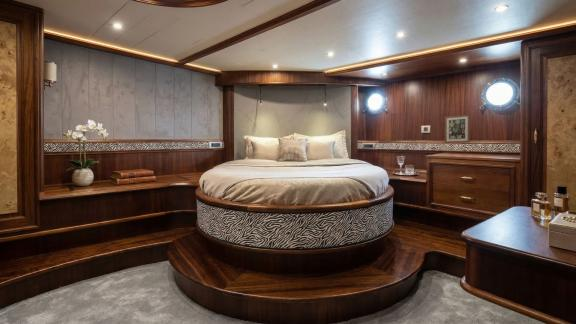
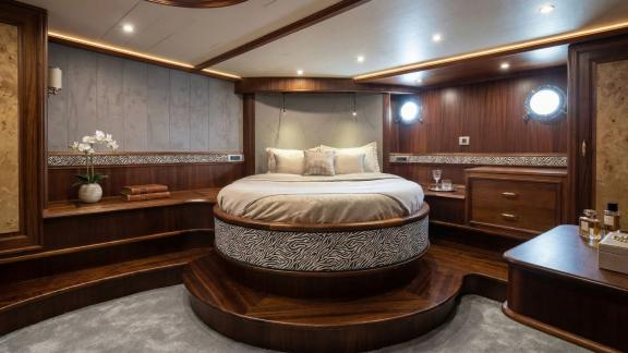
- wall art [444,114,471,144]
